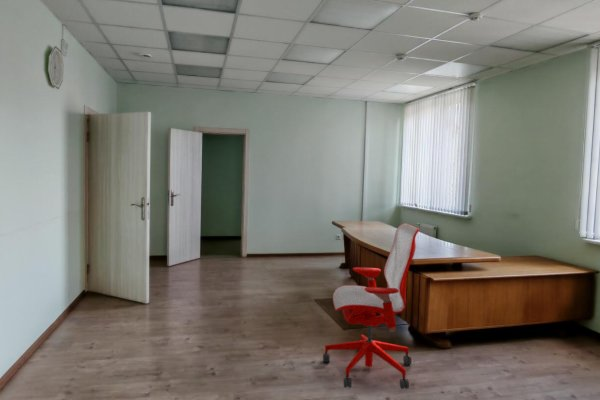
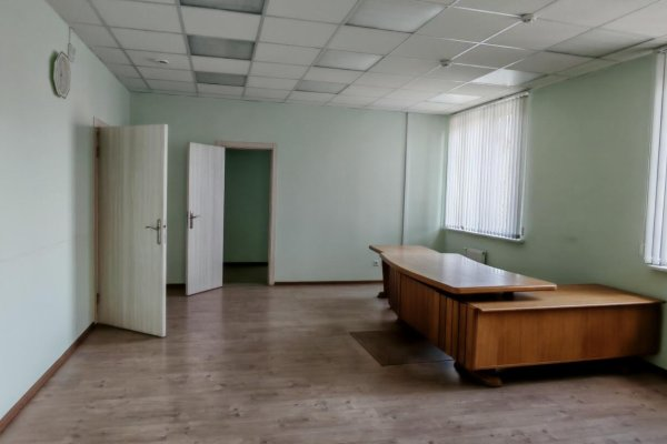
- office chair [322,222,420,390]
